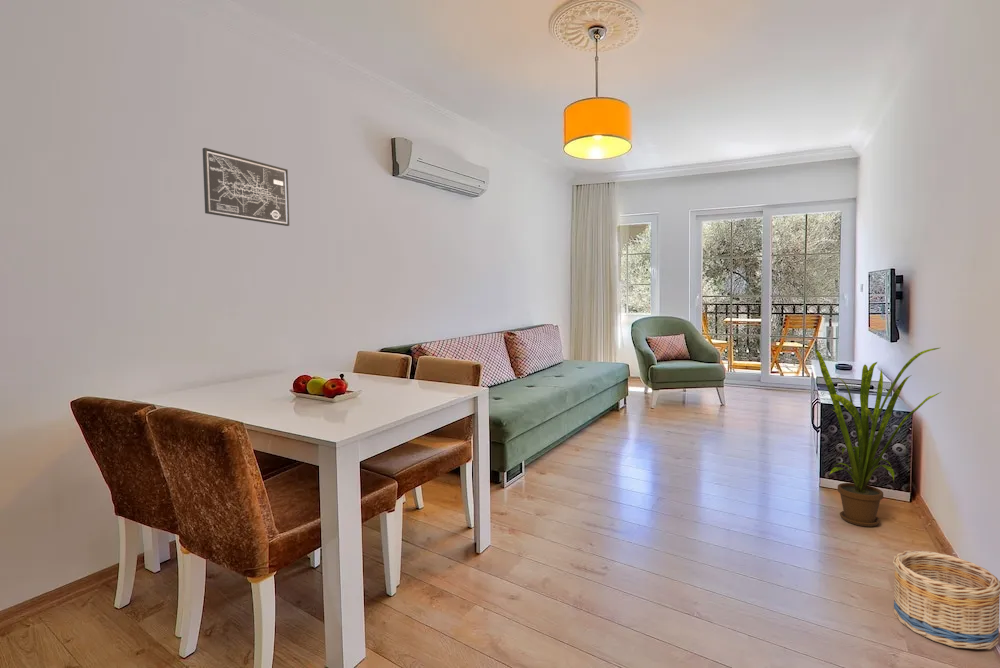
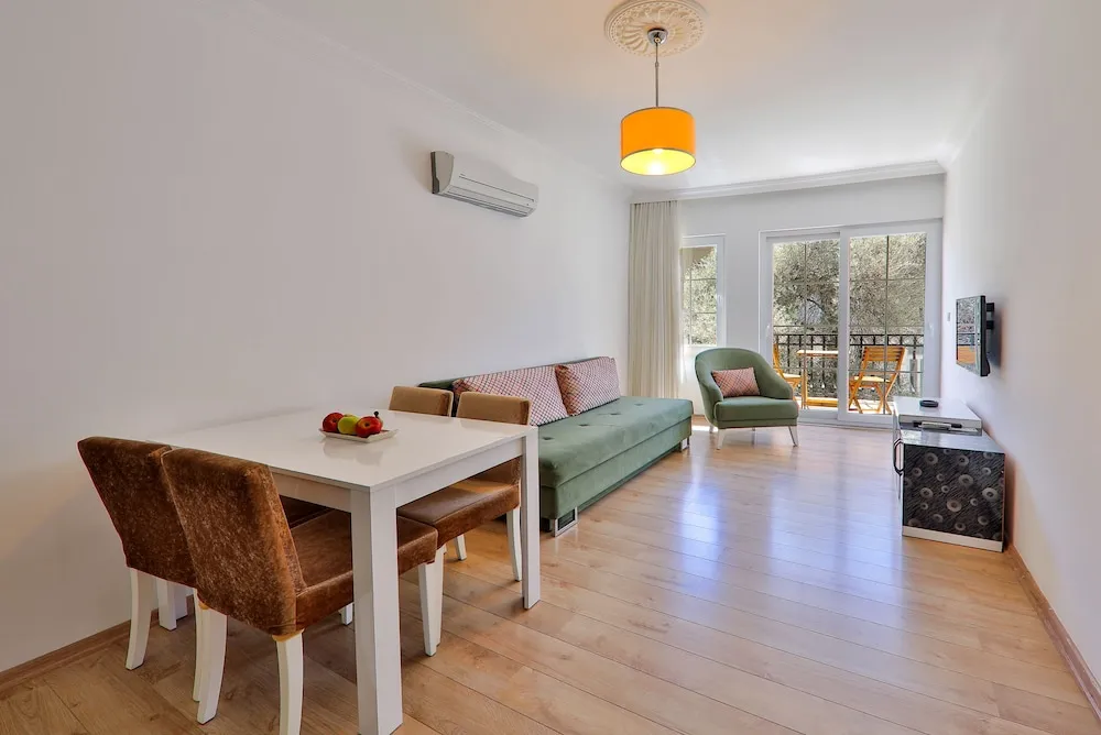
- house plant [813,347,942,528]
- basket [892,549,1000,650]
- wall art [202,147,290,227]
